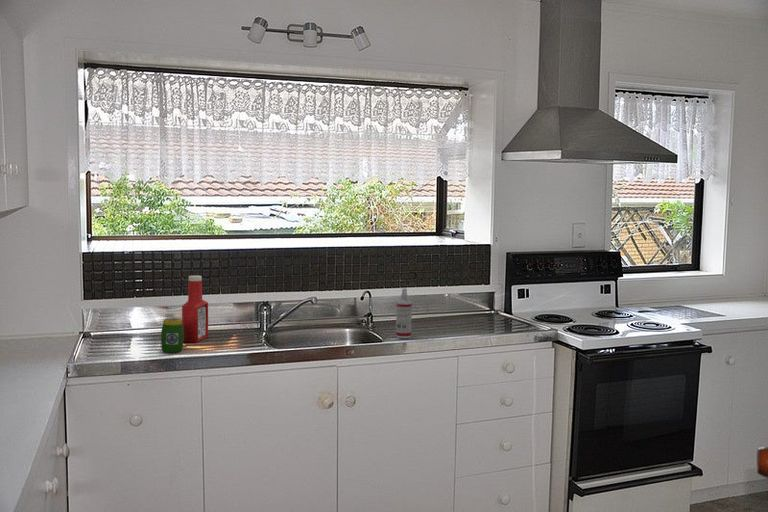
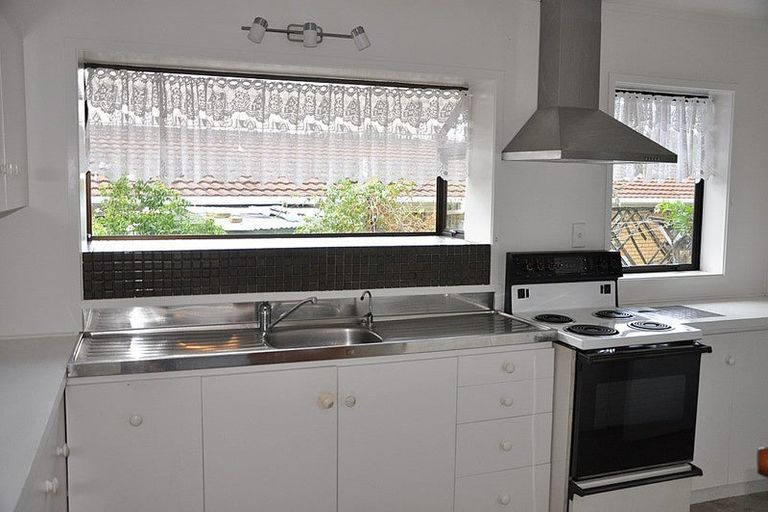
- spray bottle [395,287,413,339]
- cleansing agent [160,317,184,354]
- soap bottle [181,275,209,344]
